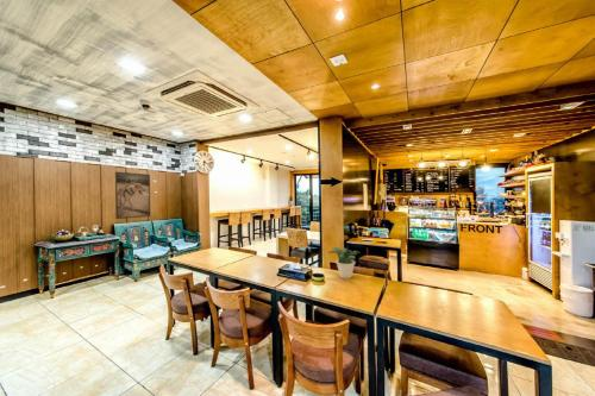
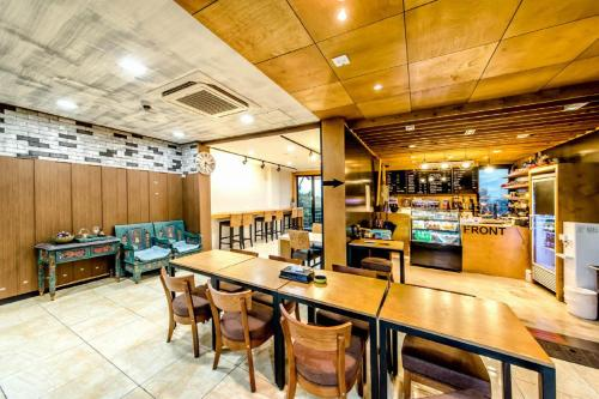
- potted plant [327,246,362,279]
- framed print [114,171,151,220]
